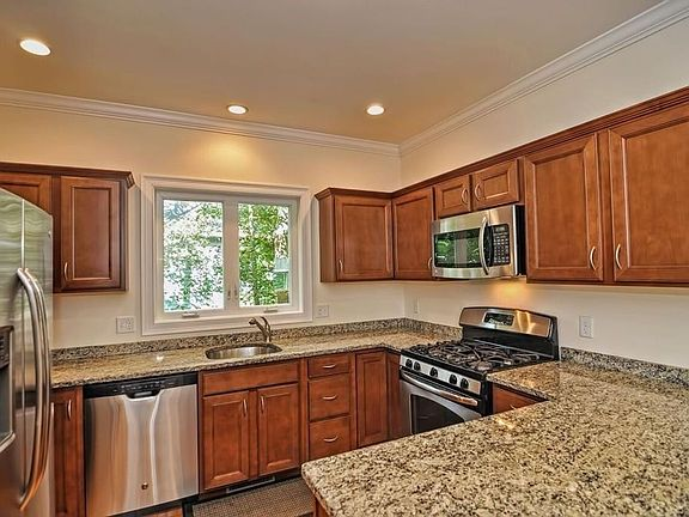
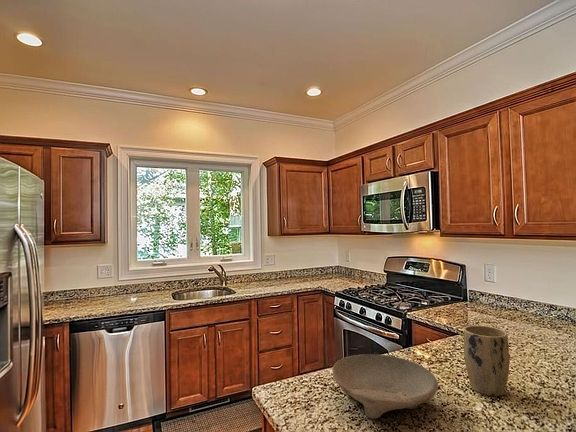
+ plant pot [463,325,510,397]
+ bowl [331,353,439,420]
